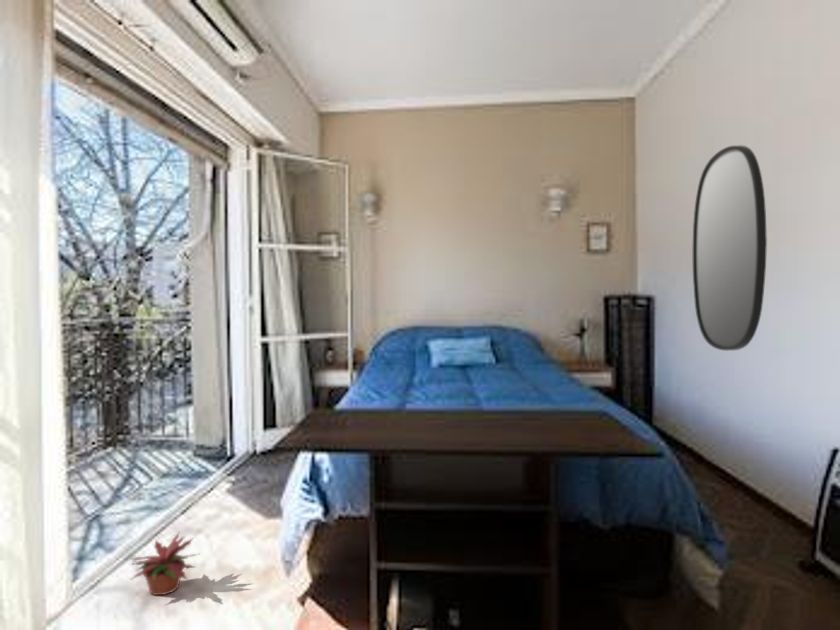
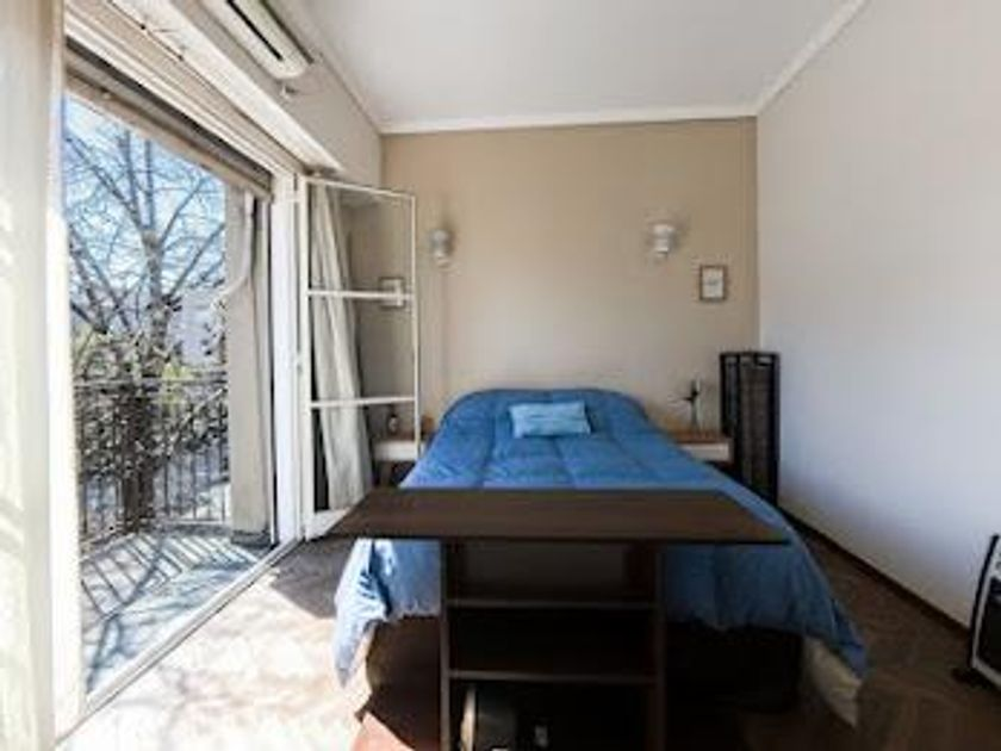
- potted plant [131,530,203,596]
- home mirror [692,144,768,351]
